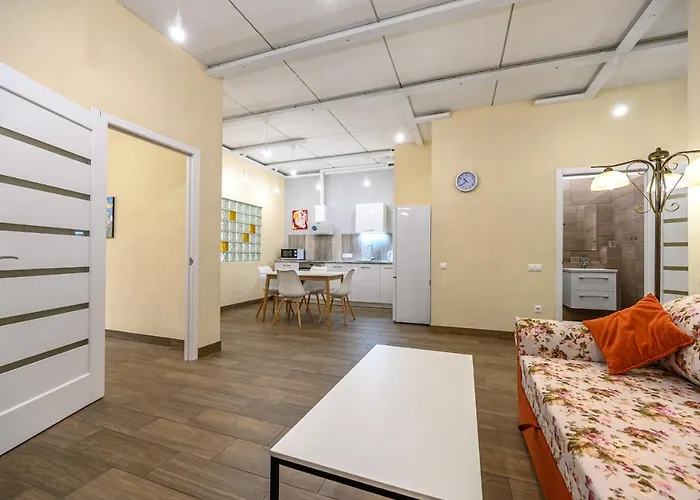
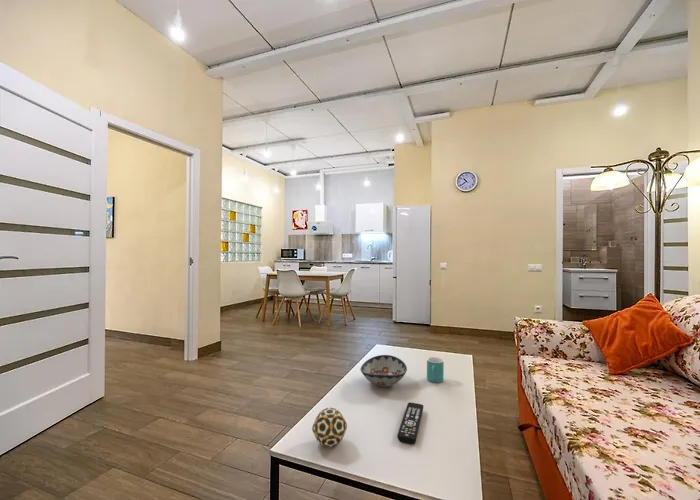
+ decorative ball [311,406,348,449]
+ remote control [396,401,424,445]
+ mug [426,356,445,384]
+ decorative bowl [359,354,408,388]
